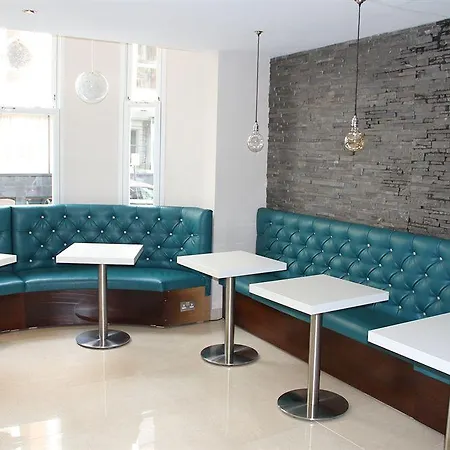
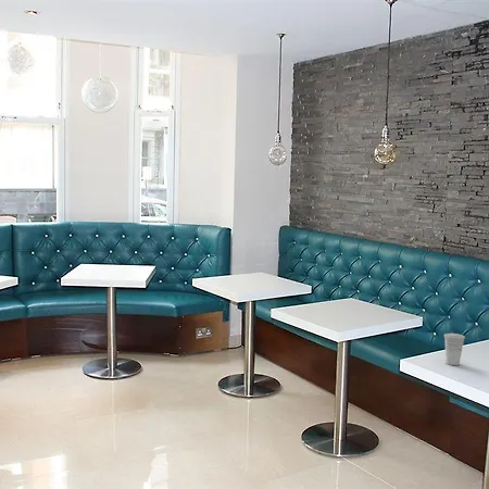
+ cup [443,333,466,366]
